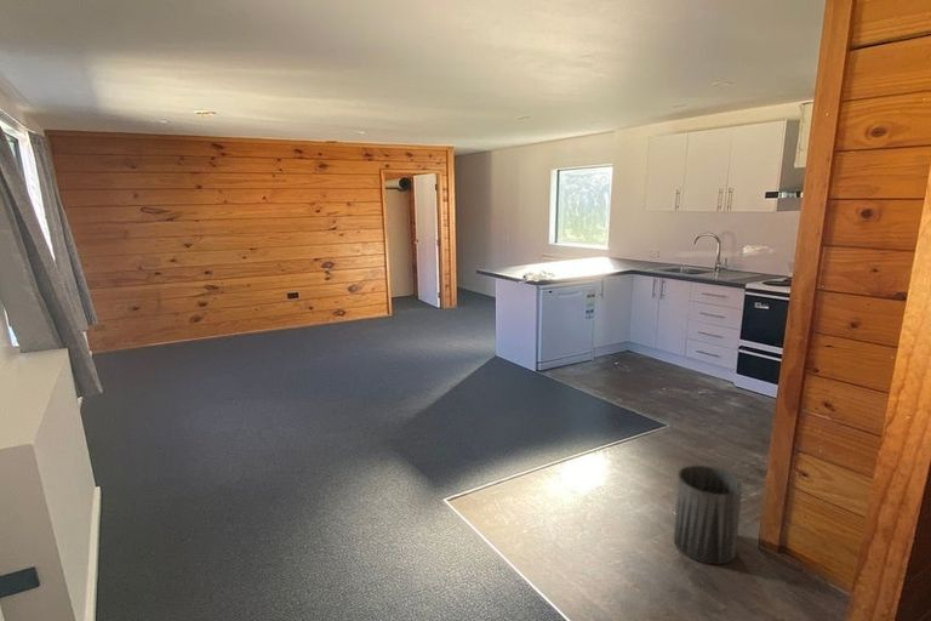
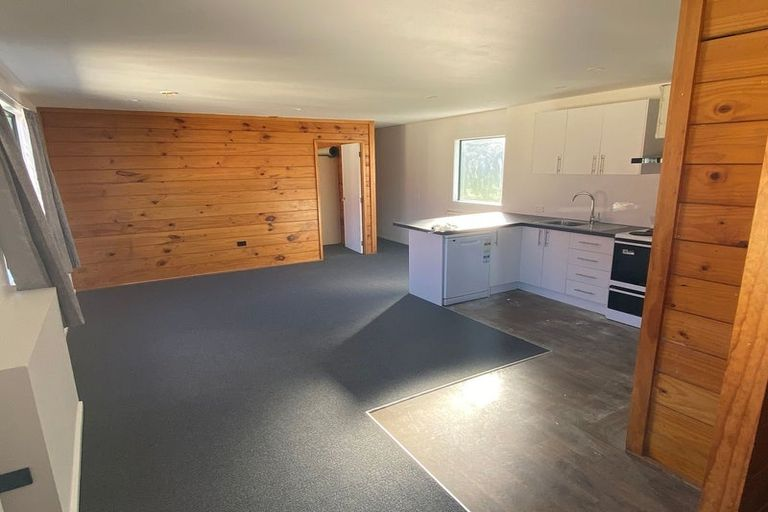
- trash can [673,463,743,566]
